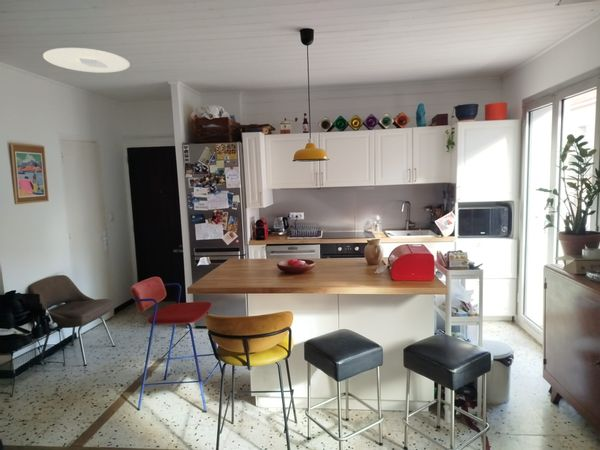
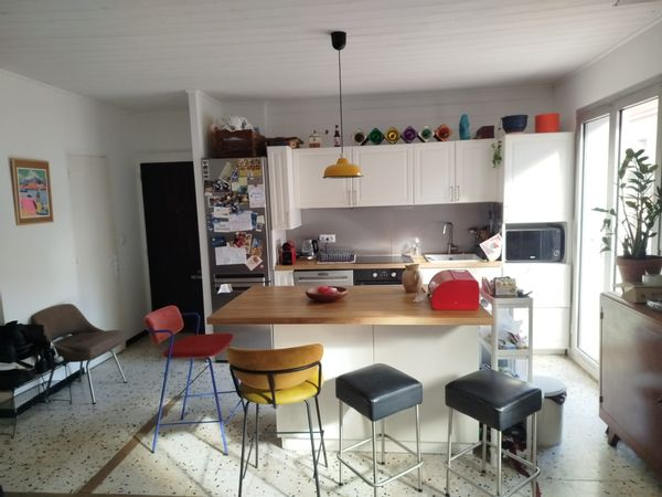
- ceiling light [42,47,131,74]
